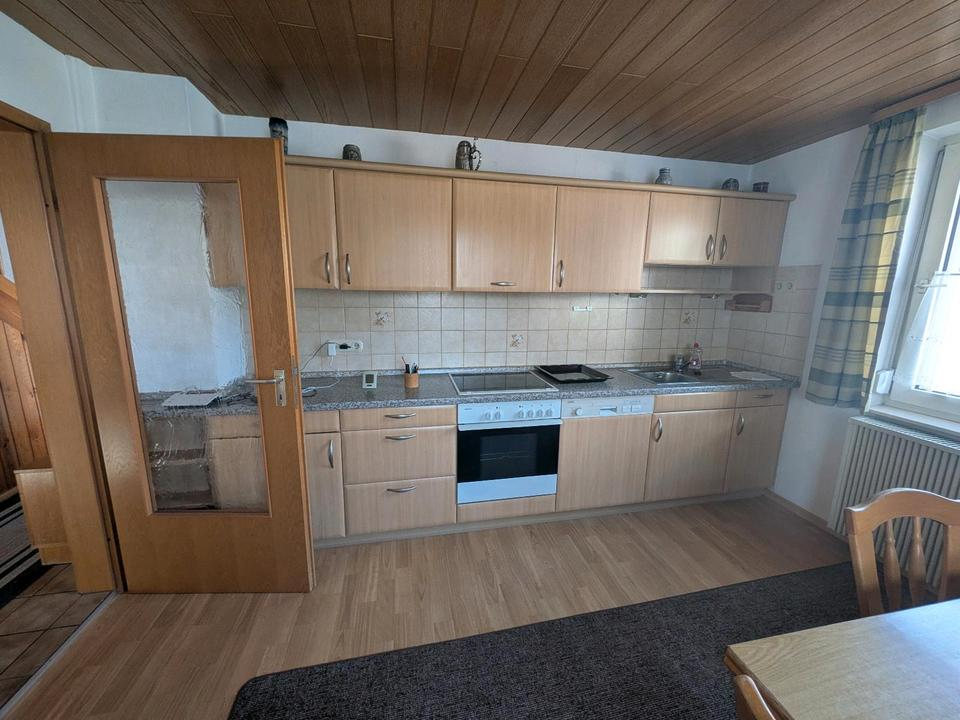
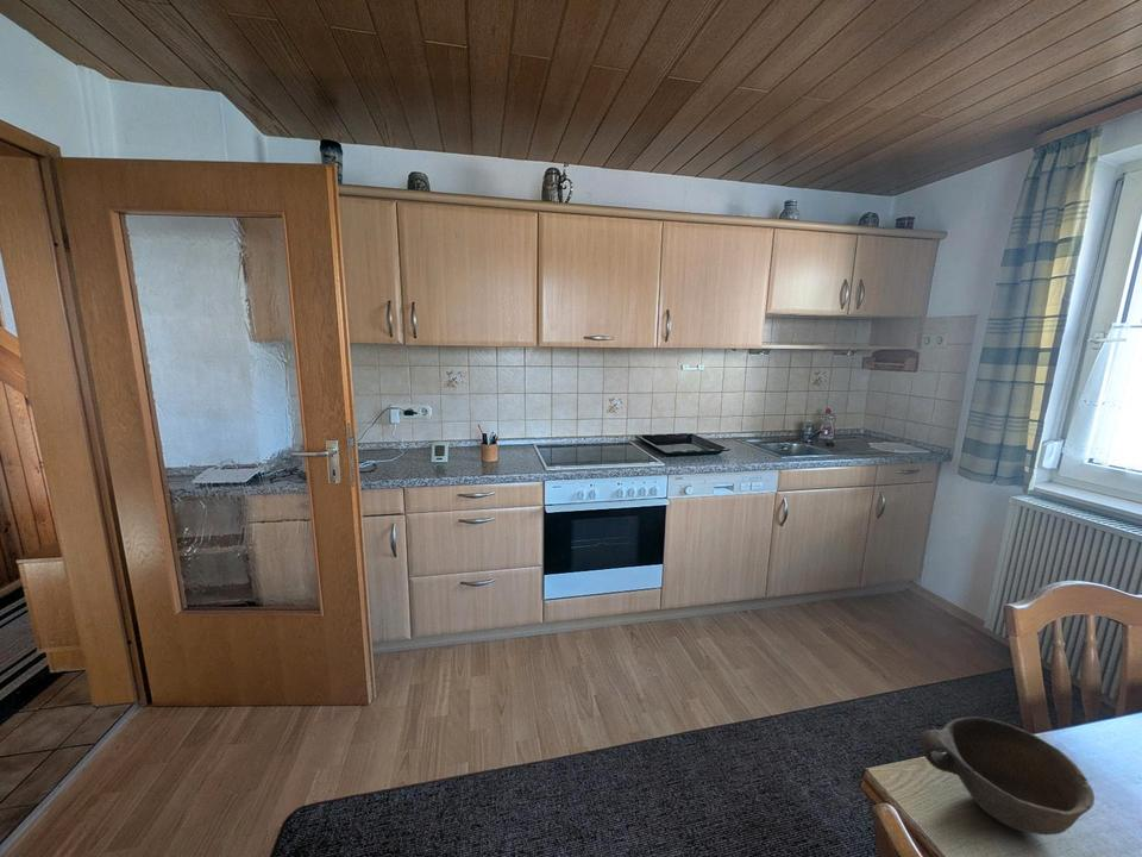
+ bowl [918,715,1096,837]
